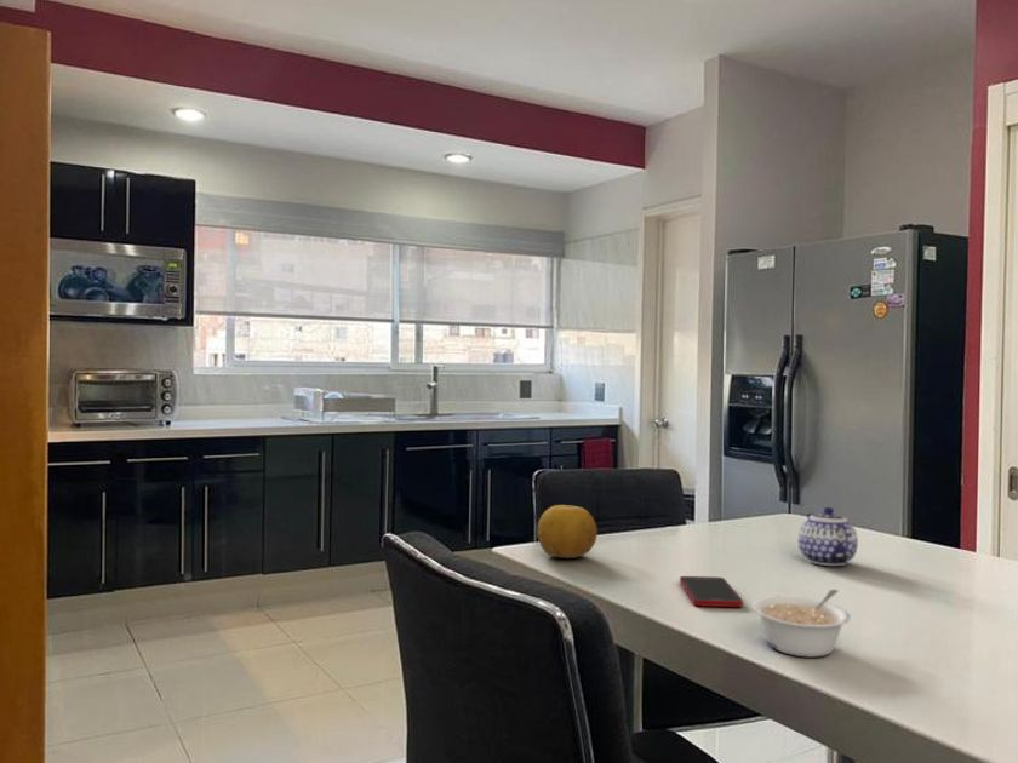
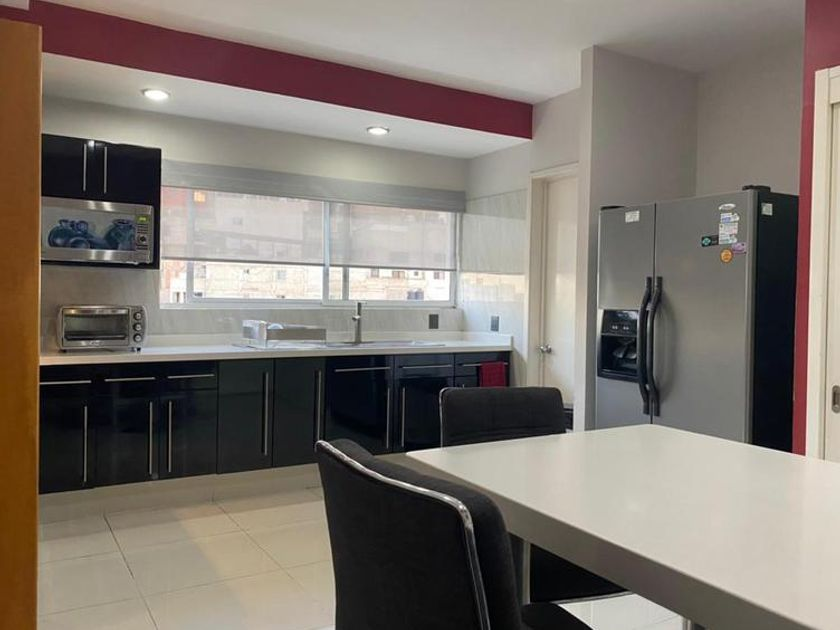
- teapot [797,506,859,567]
- legume [751,589,851,658]
- fruit [536,504,599,560]
- cell phone [679,575,744,608]
